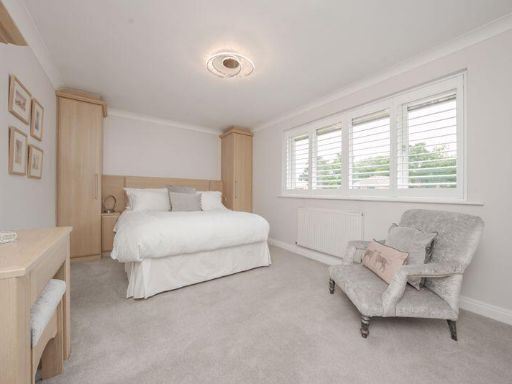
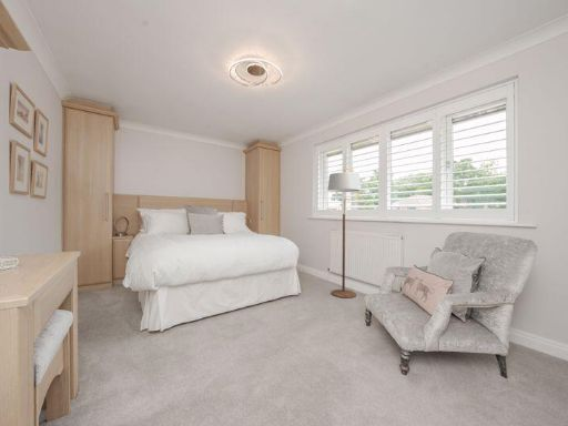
+ floor lamp [326,168,363,300]
